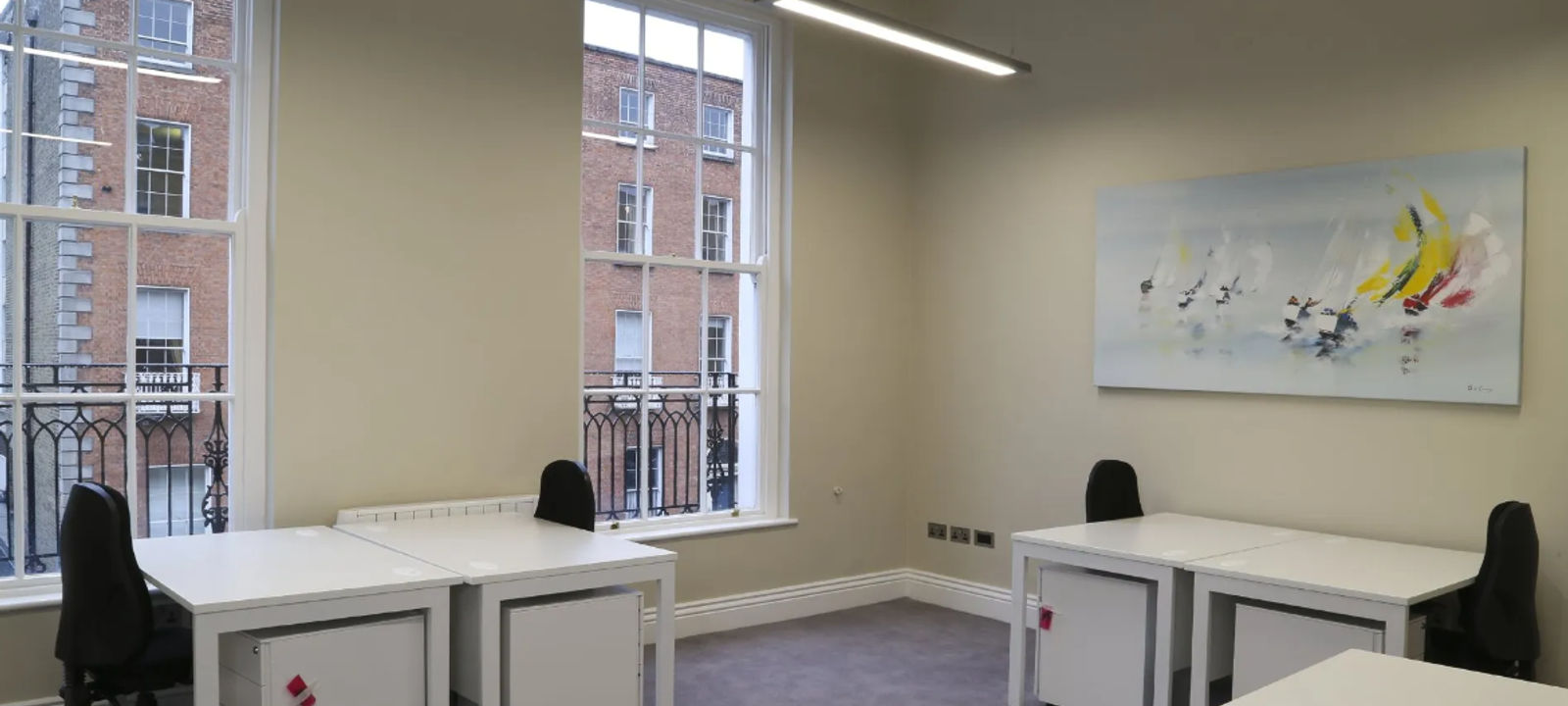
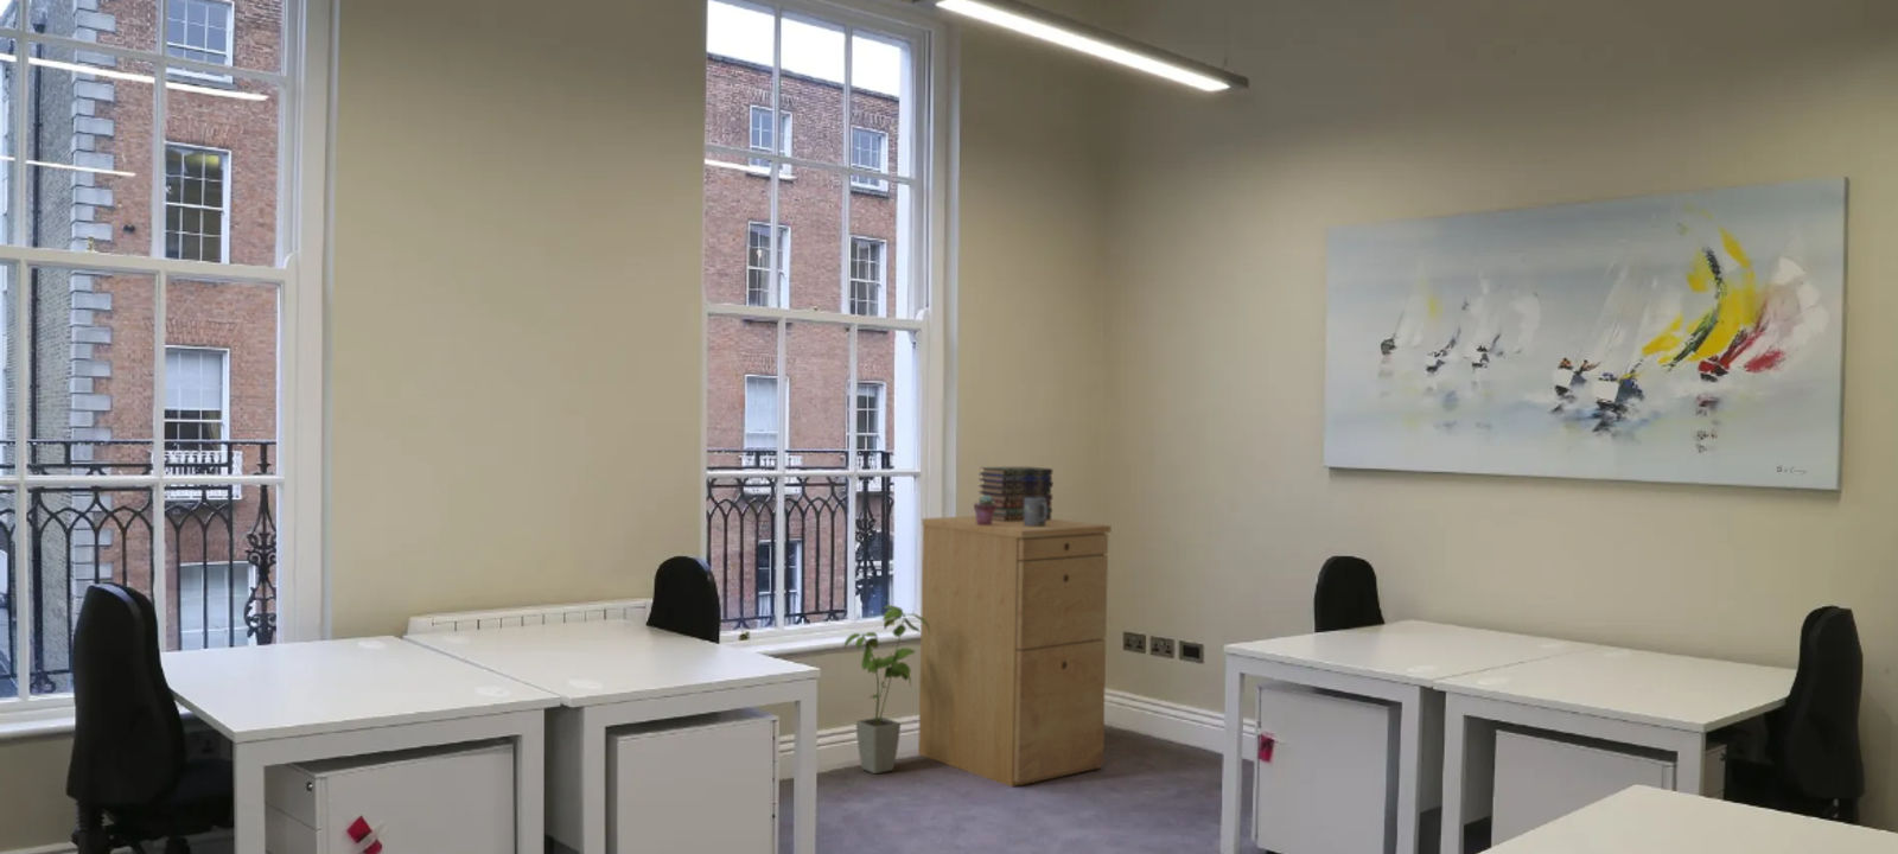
+ potted succulent [973,495,996,525]
+ house plant [842,604,931,774]
+ filing cabinet [918,515,1111,787]
+ mug [1024,497,1047,526]
+ book stack [978,464,1054,521]
